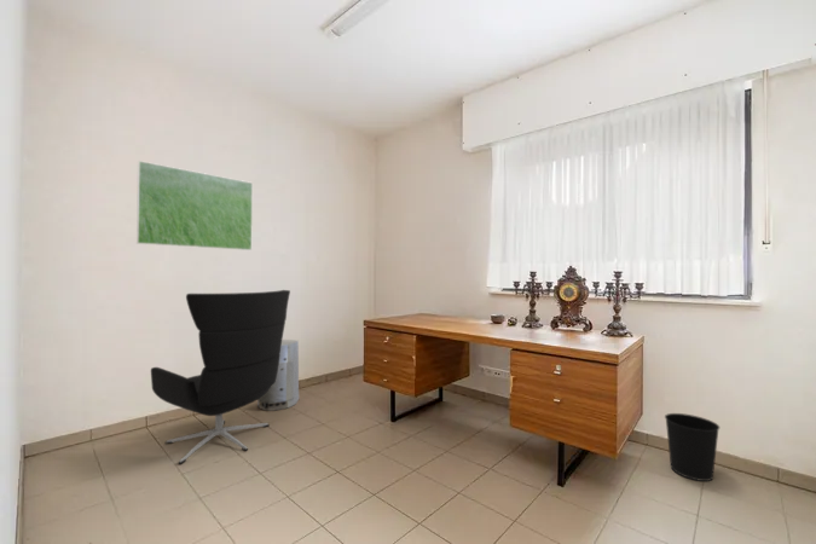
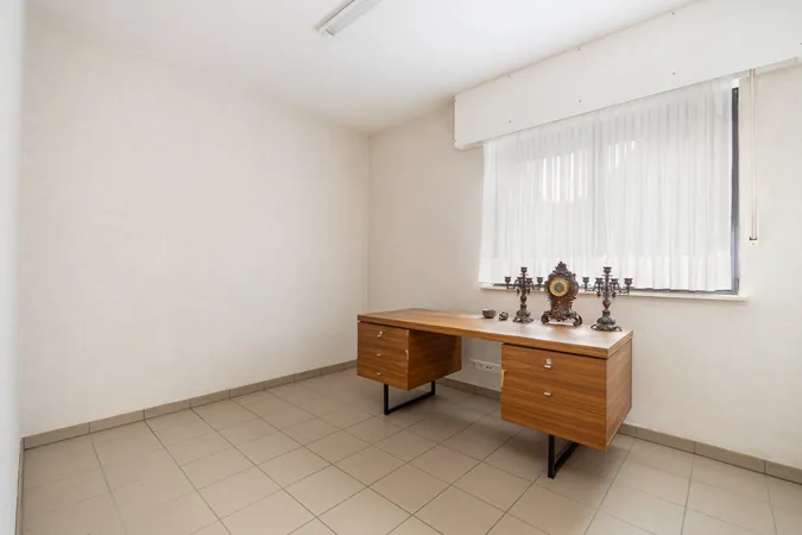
- office chair [150,289,291,465]
- wastebasket [664,412,720,482]
- air purifier [256,338,300,412]
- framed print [135,160,254,251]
